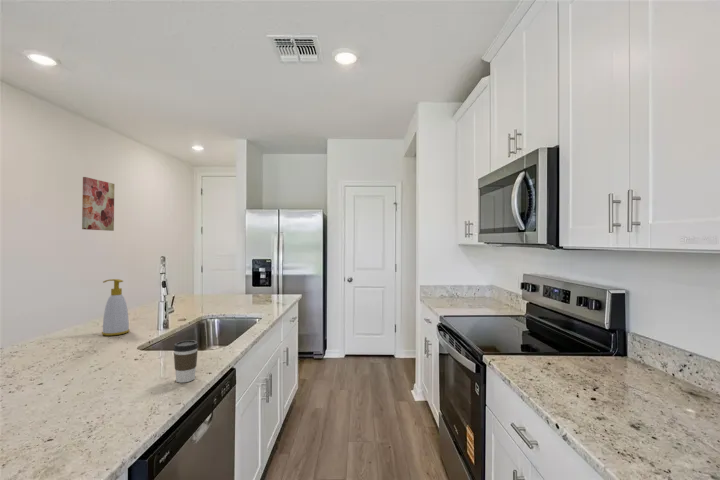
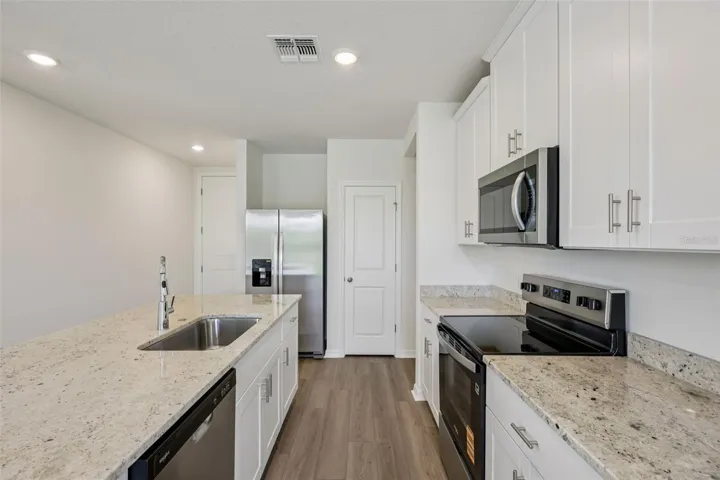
- soap bottle [101,278,130,337]
- wall art [81,176,115,232]
- coffee cup [172,339,199,384]
